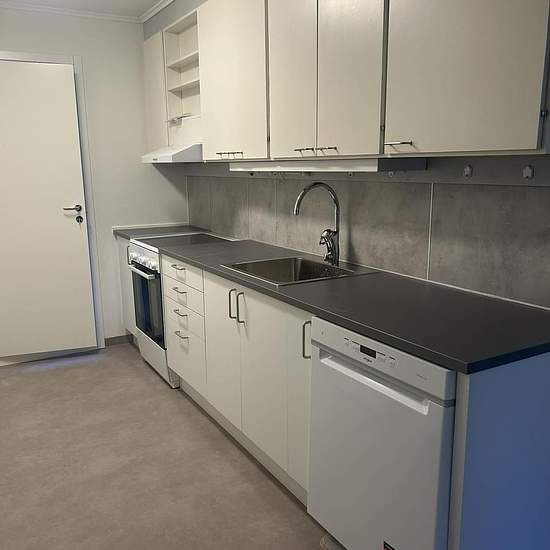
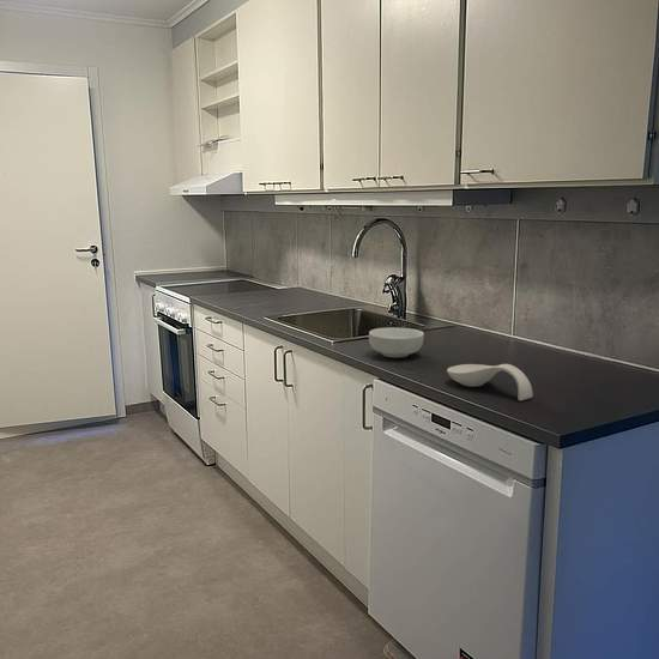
+ cereal bowl [368,327,425,358]
+ spoon rest [446,363,533,401]
